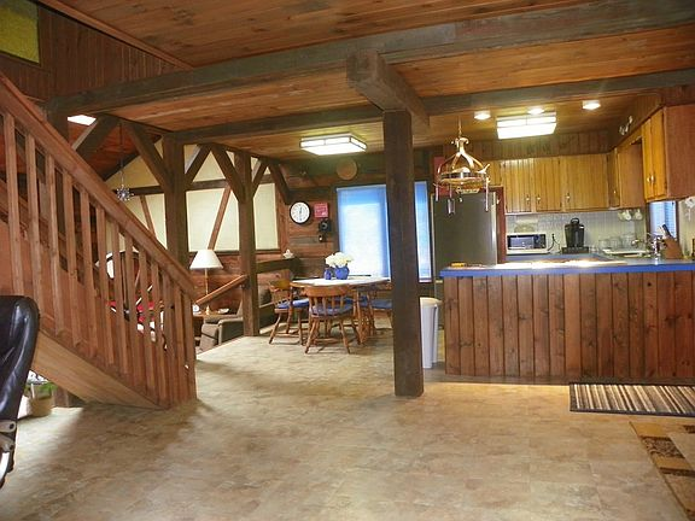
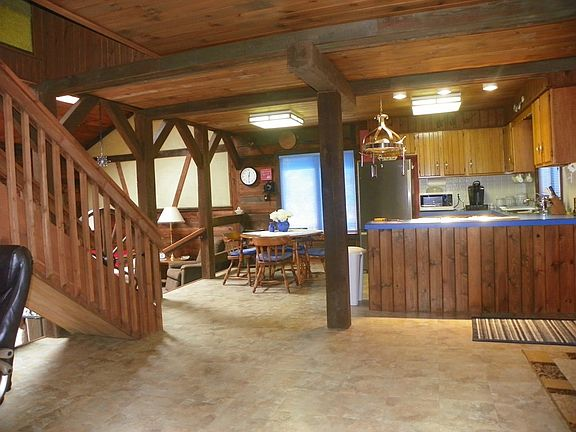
- potted plant [24,377,59,418]
